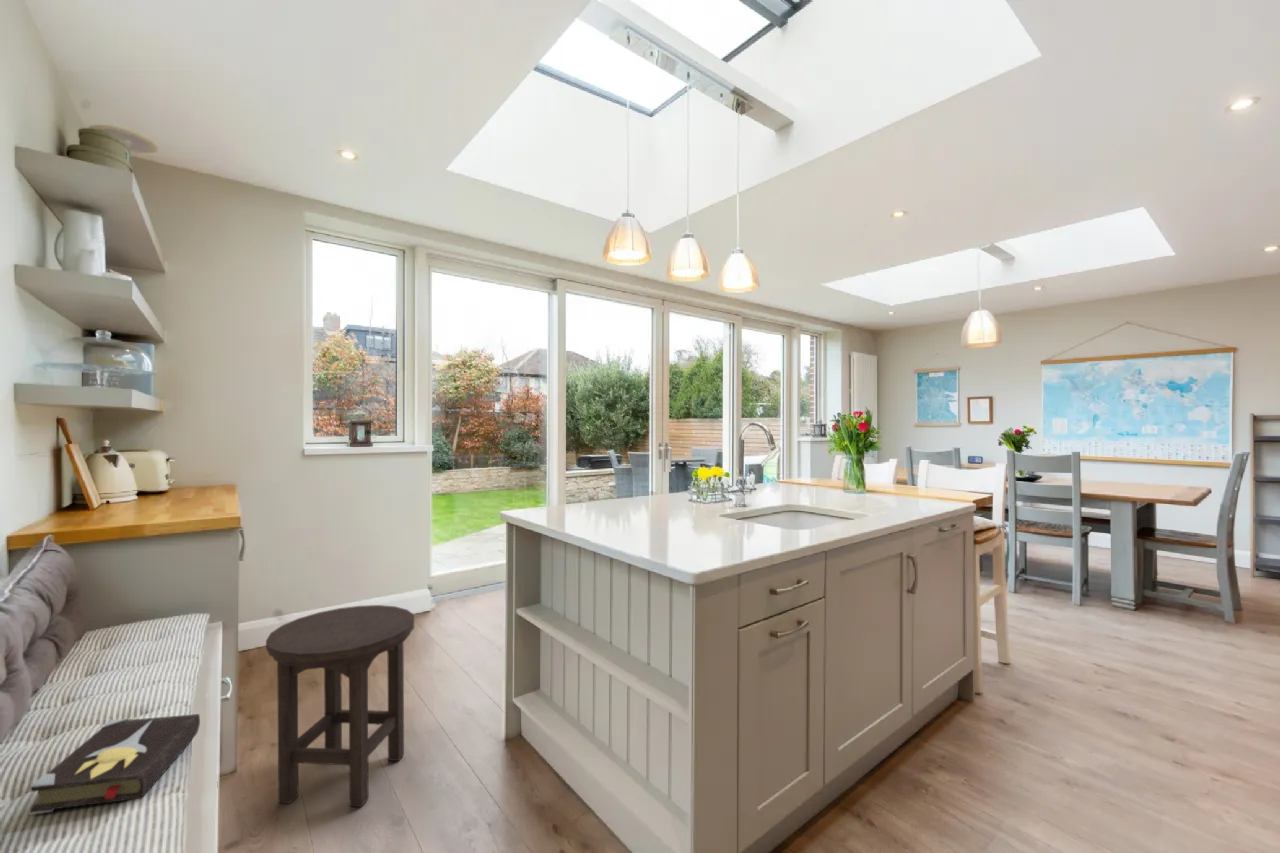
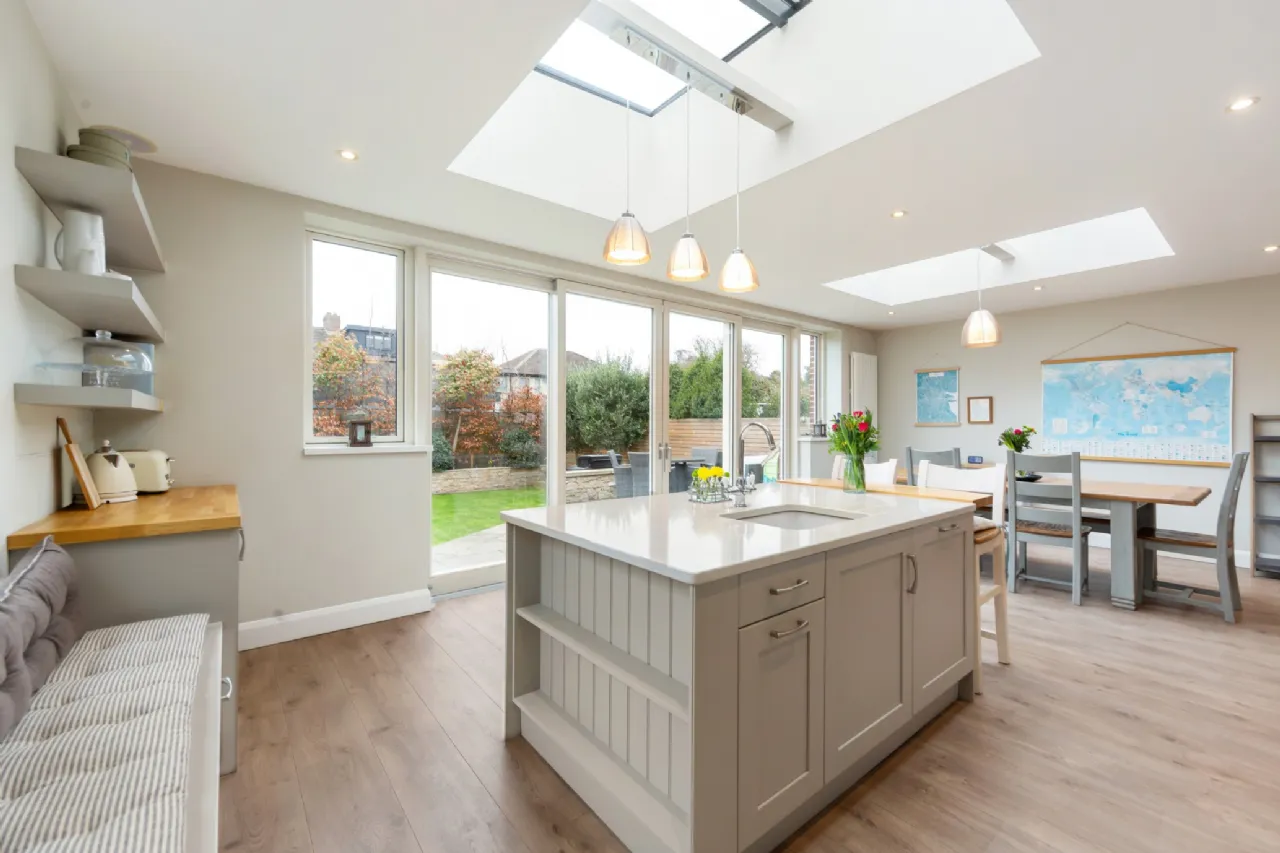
- stool [265,604,415,808]
- hardback book [28,713,201,816]
